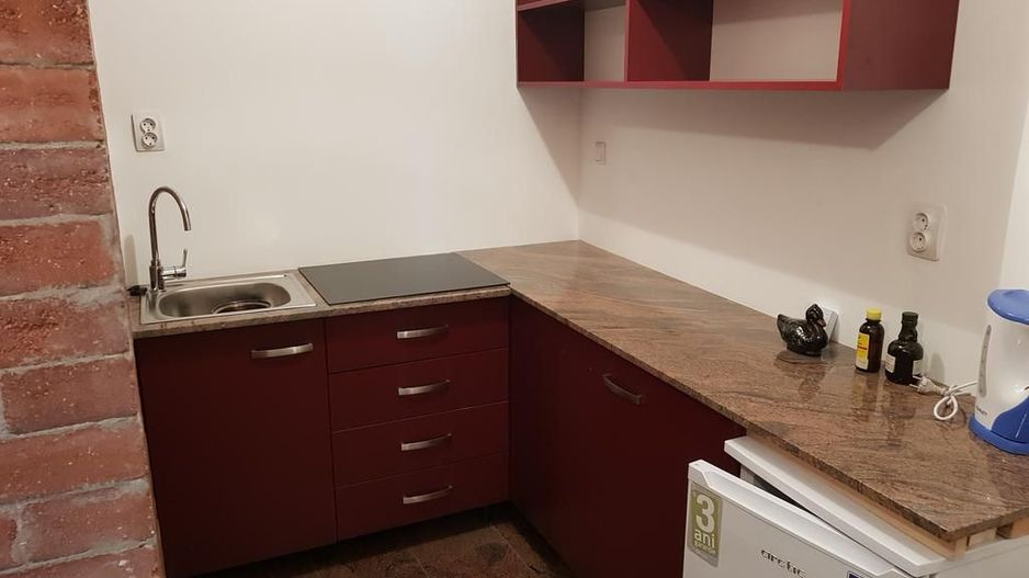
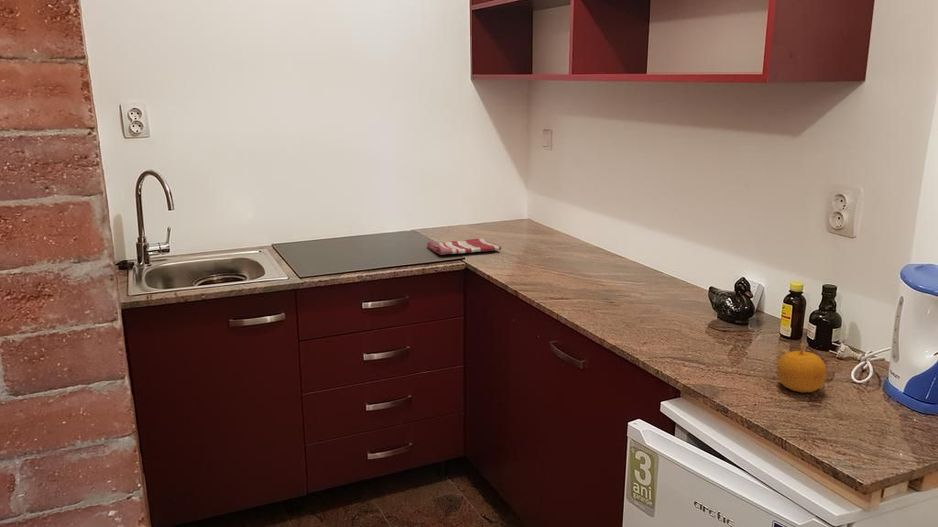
+ fruit [776,342,828,393]
+ dish towel [426,238,502,256]
